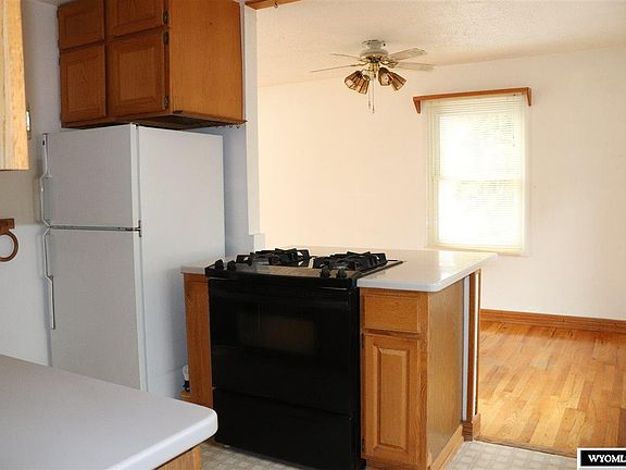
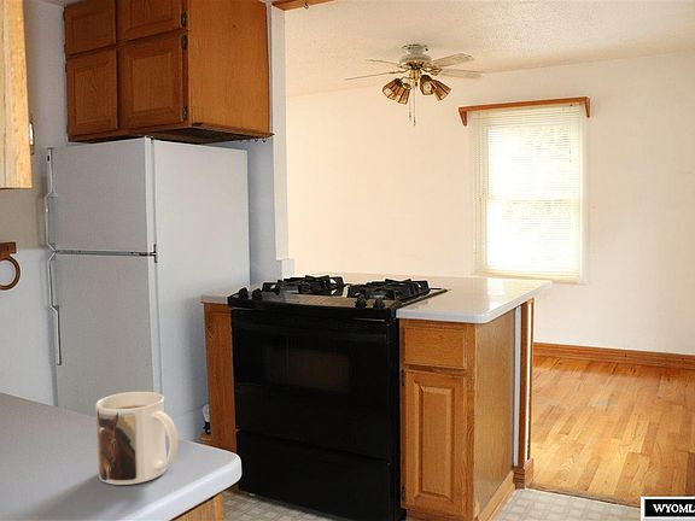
+ mug [94,391,180,486]
